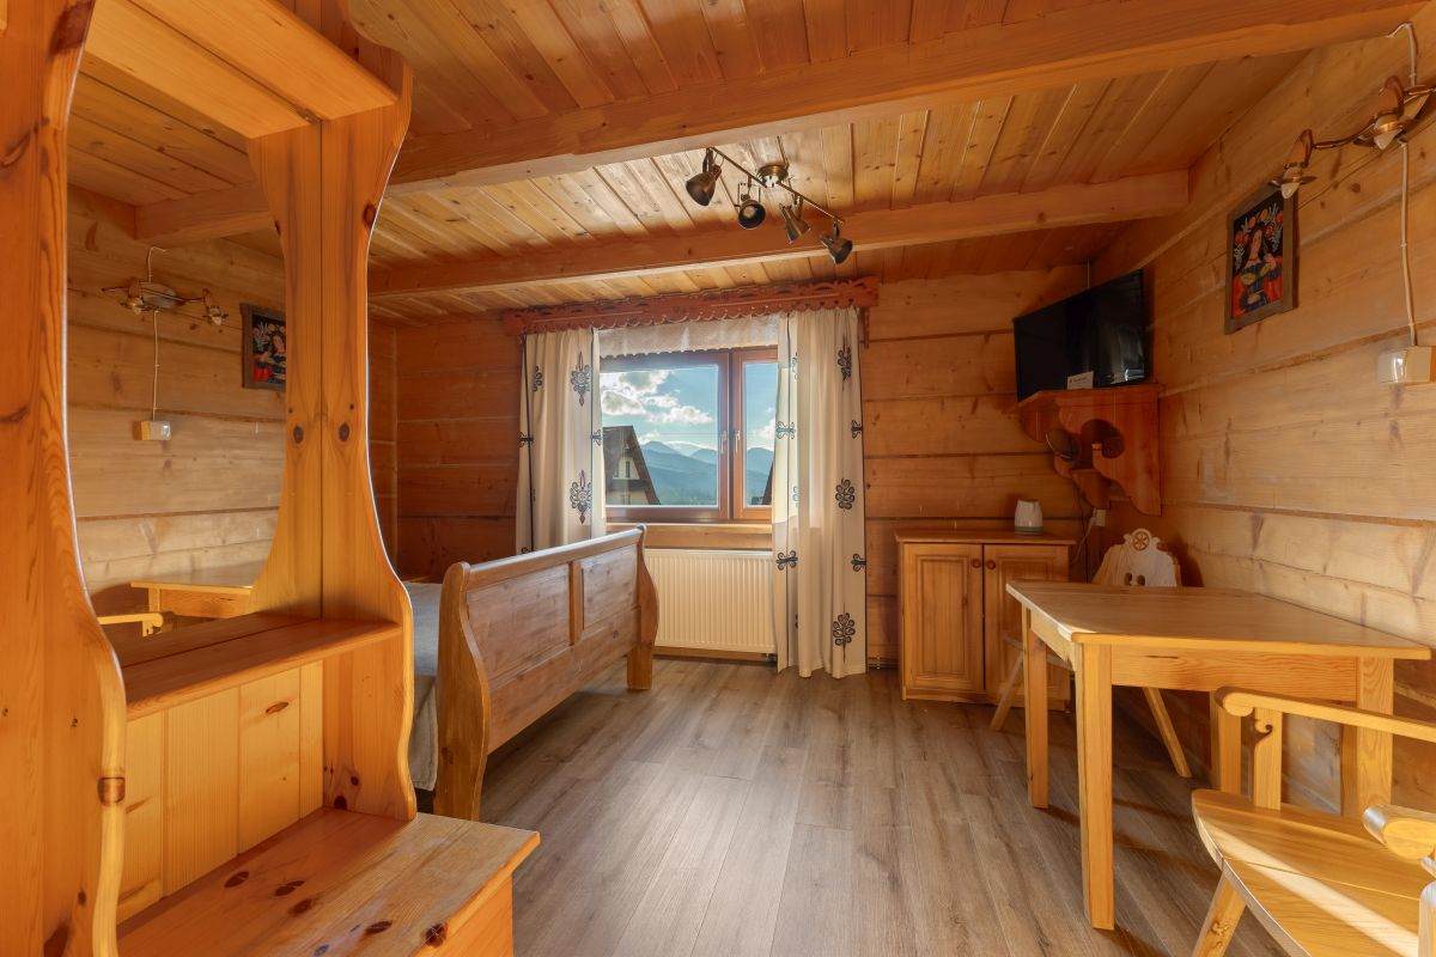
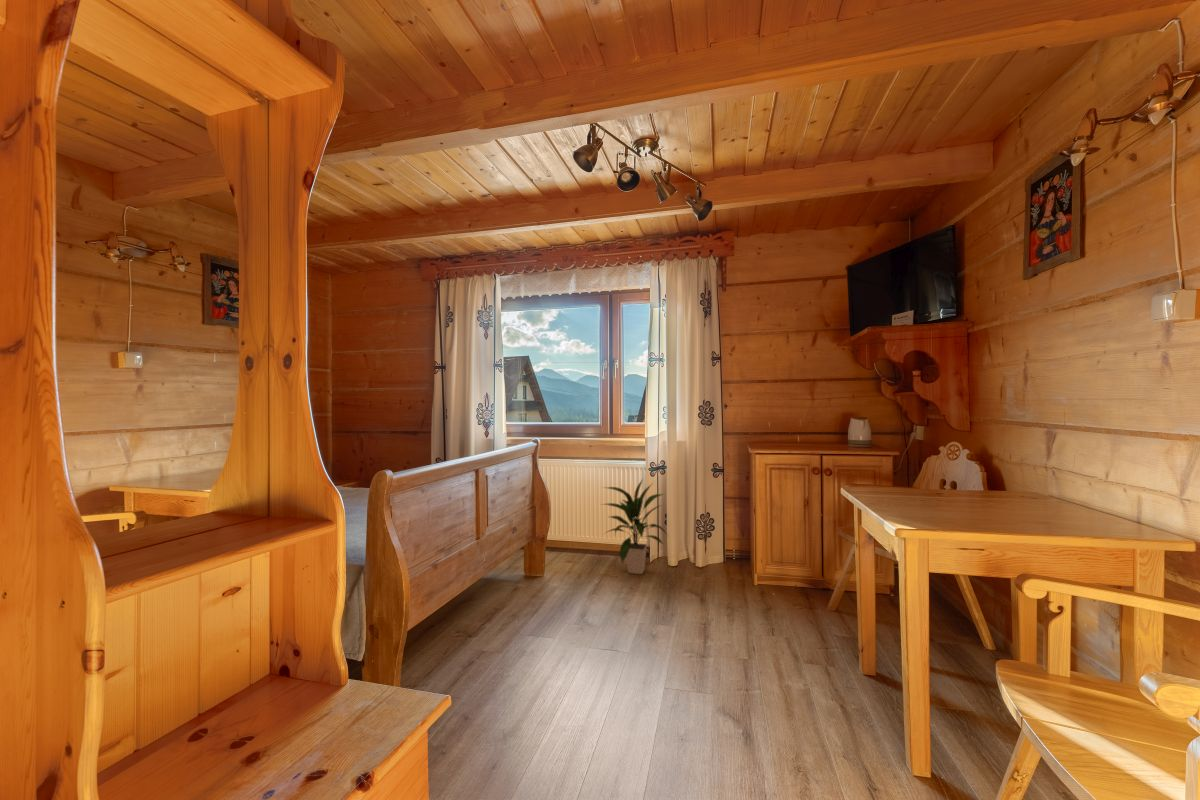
+ indoor plant [600,478,672,575]
